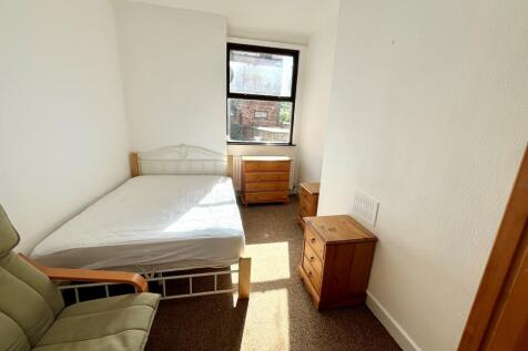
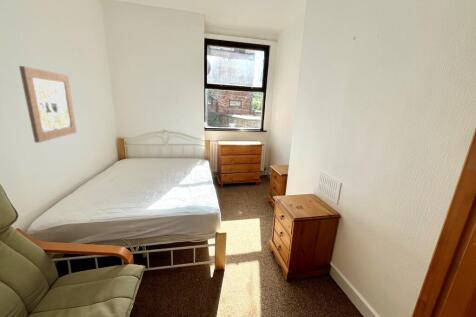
+ wall art [18,65,78,144]
